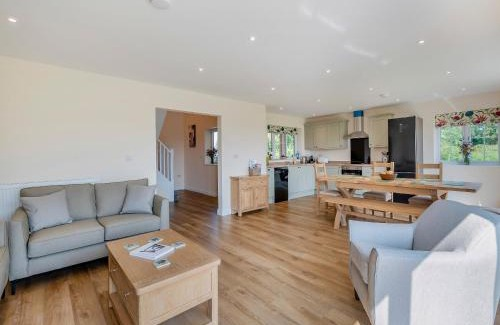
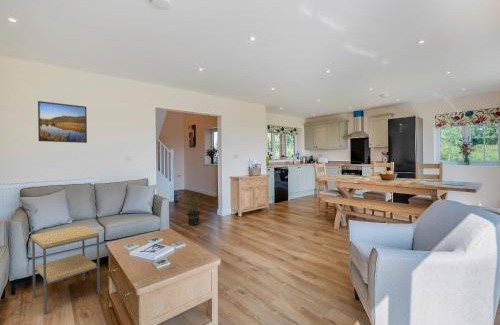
+ potted plant [183,189,202,226]
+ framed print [37,100,88,144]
+ side table [30,224,101,315]
